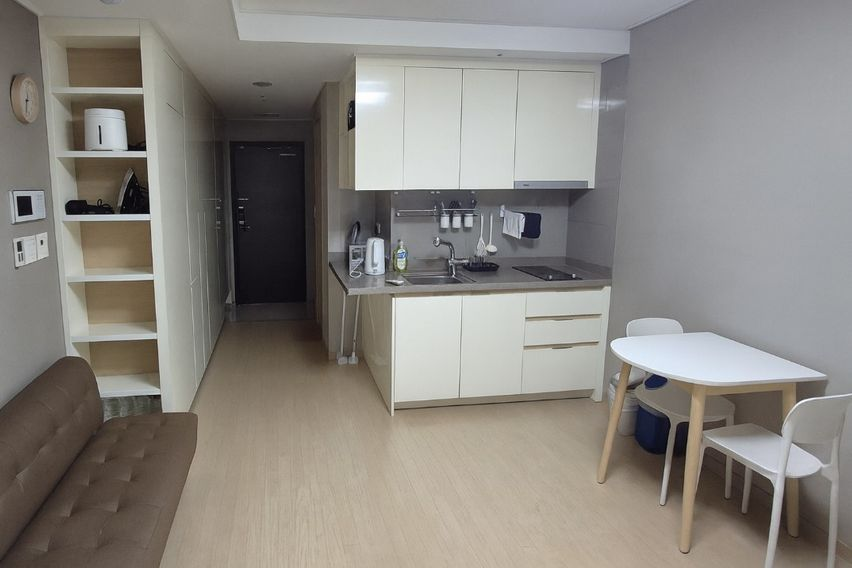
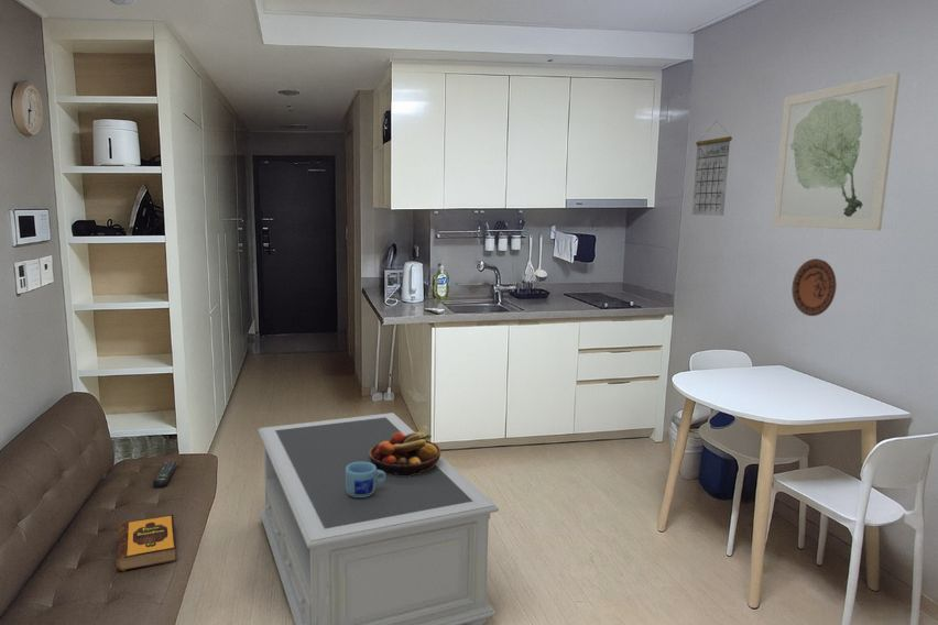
+ decorative plate [792,257,838,317]
+ mug [346,462,385,497]
+ calendar [691,120,733,217]
+ coffee table [257,412,500,625]
+ fruit bowl [369,425,441,476]
+ wall art [771,72,902,231]
+ hardback book [116,514,177,572]
+ remote control [152,461,178,489]
